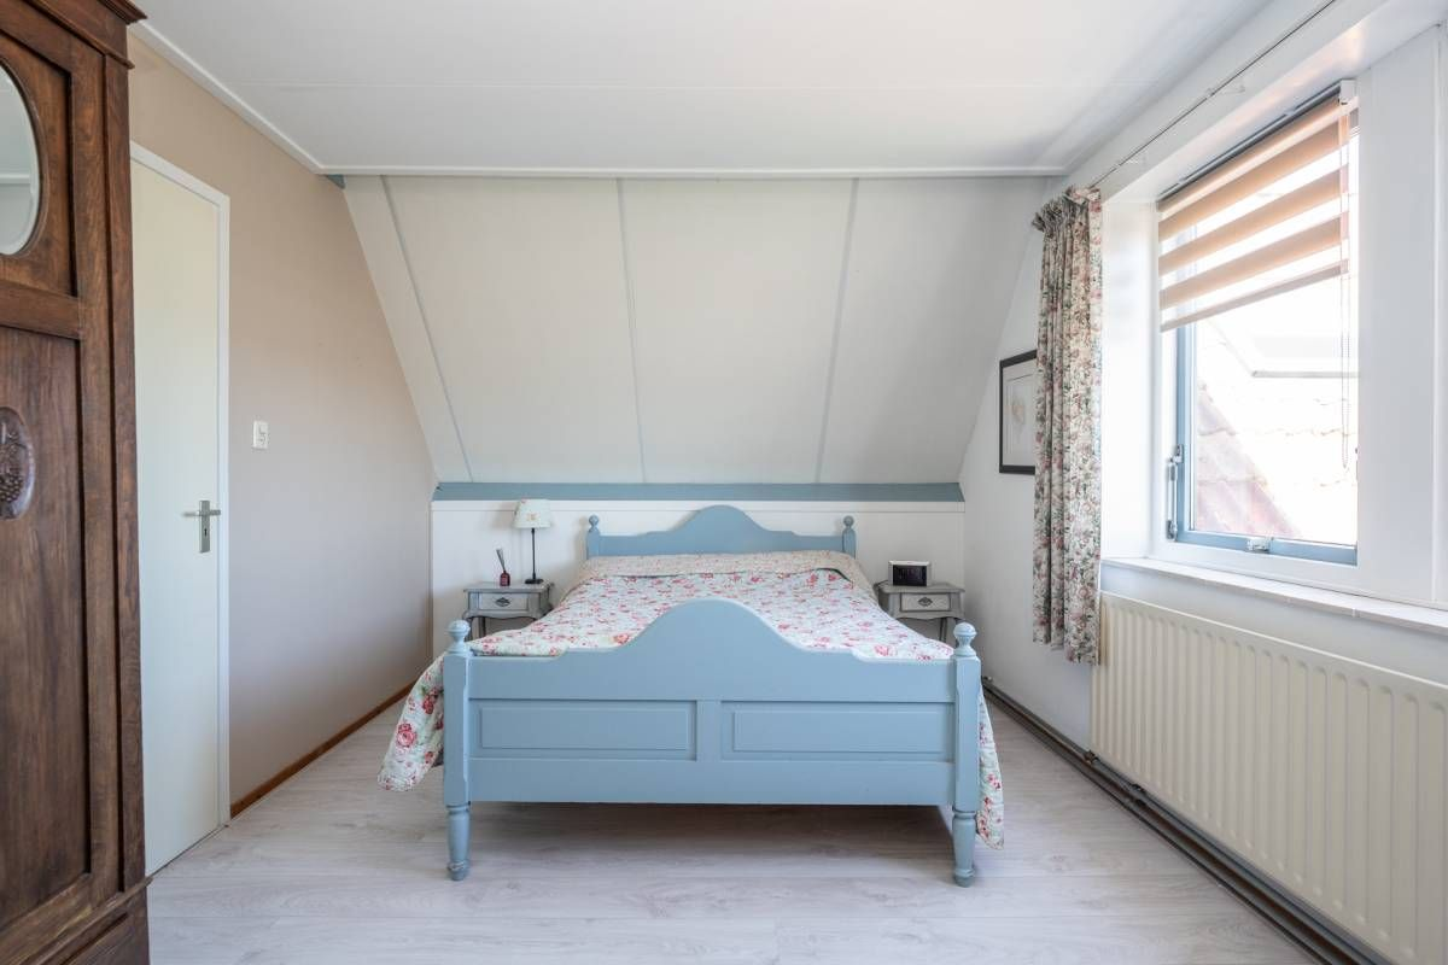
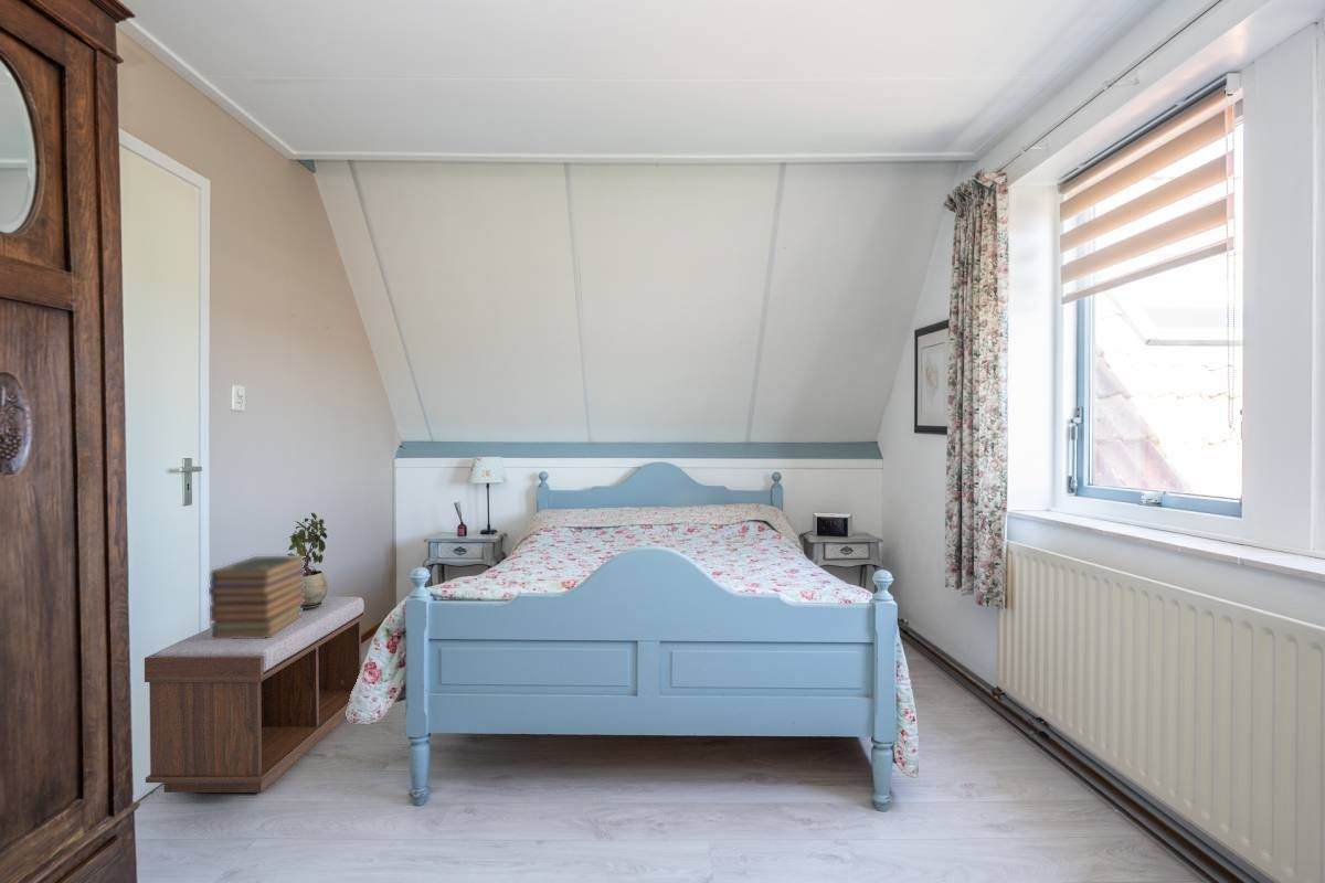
+ potted plant [286,512,329,610]
+ bench [144,596,365,794]
+ book stack [208,555,306,639]
